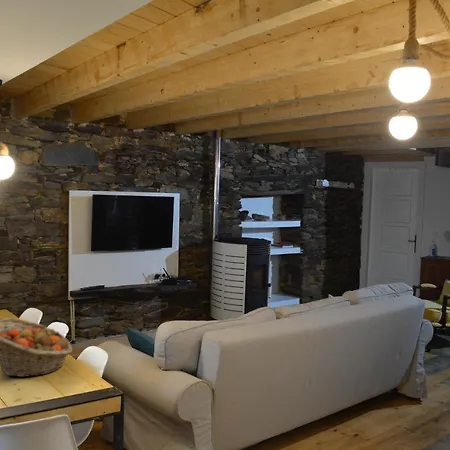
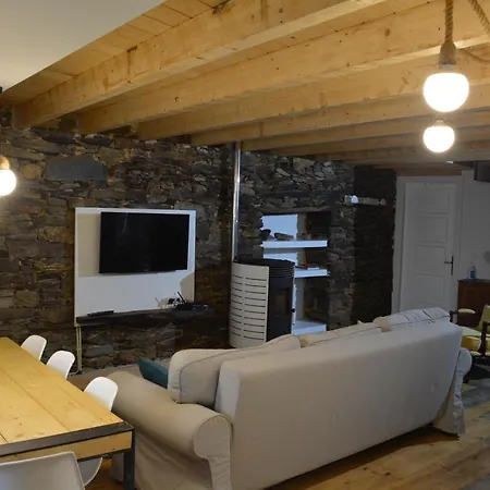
- fruit basket [0,317,73,378]
